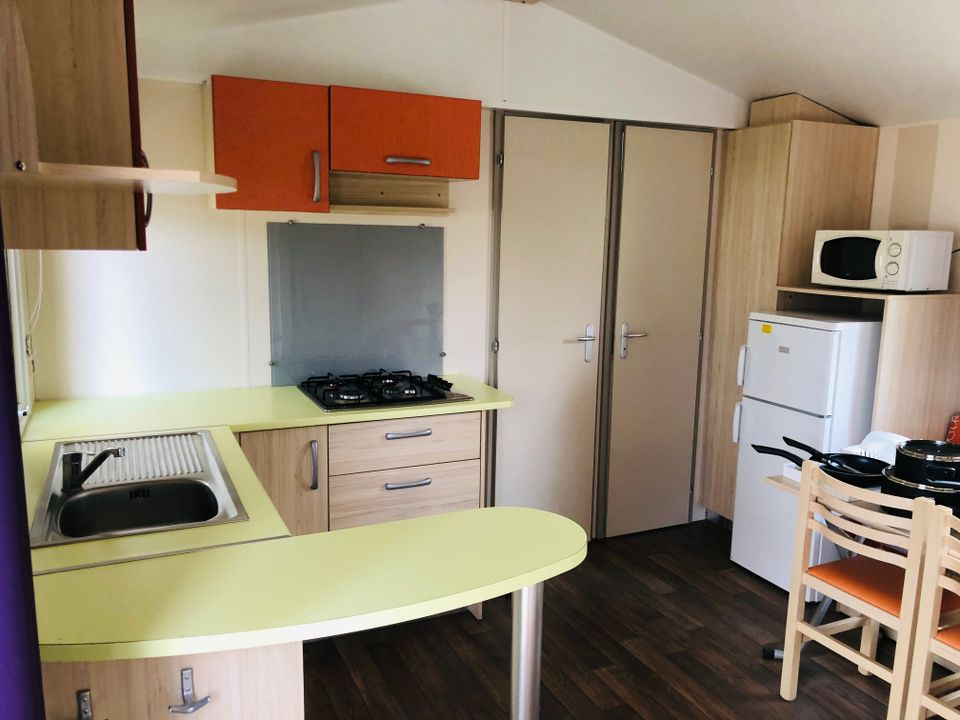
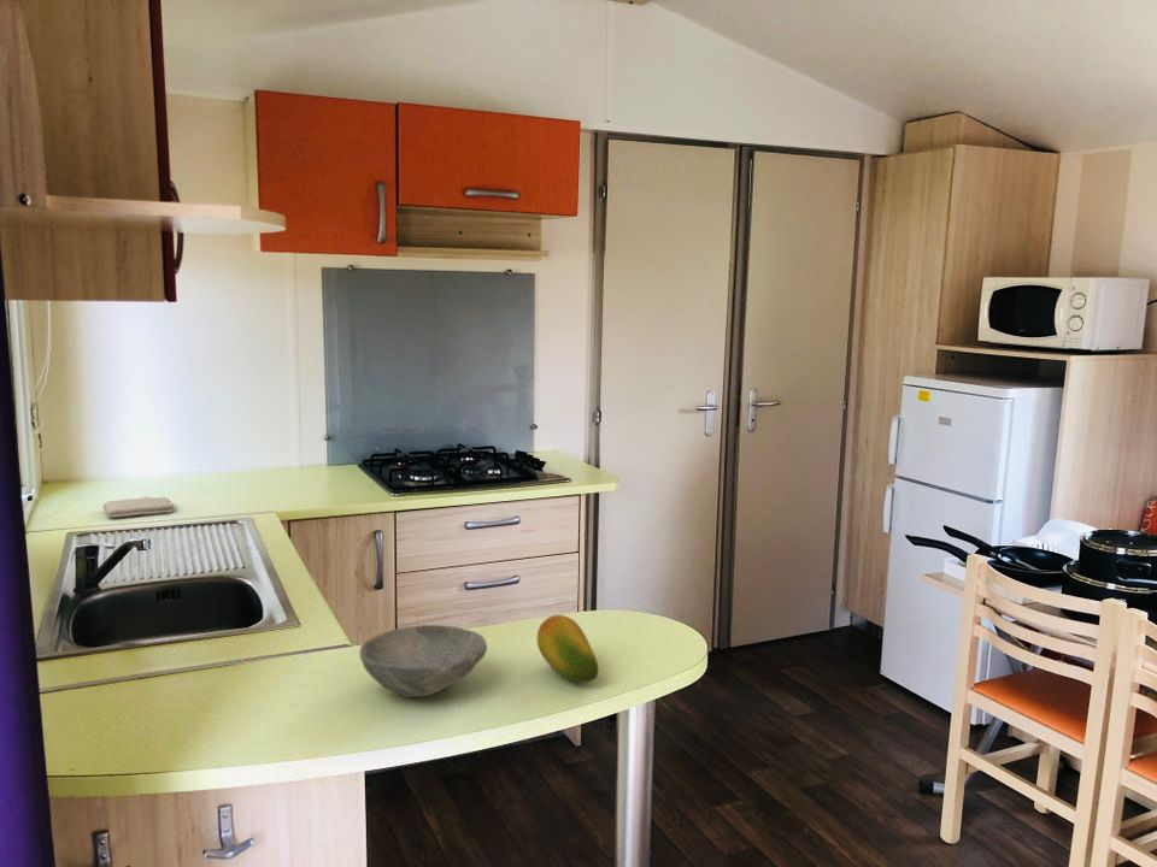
+ fruit [536,614,599,683]
+ washcloth [101,496,175,519]
+ bowl [359,624,488,698]
